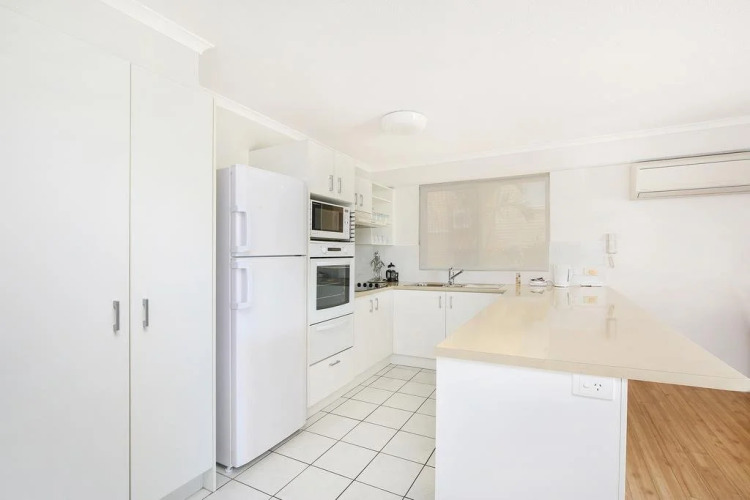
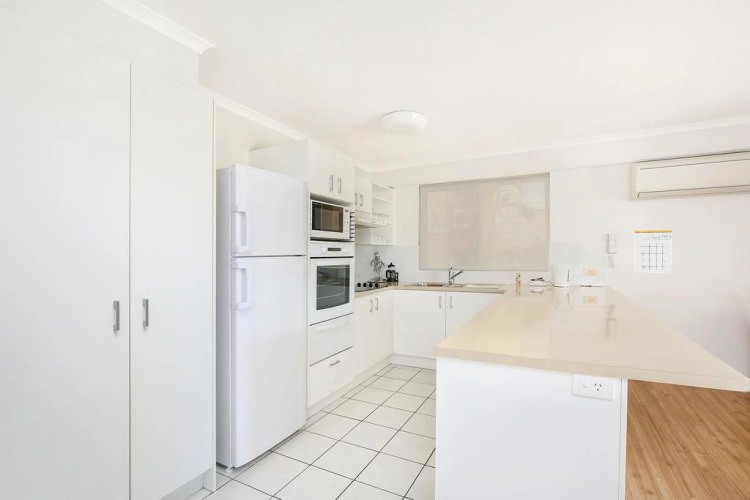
+ calendar [633,220,673,274]
